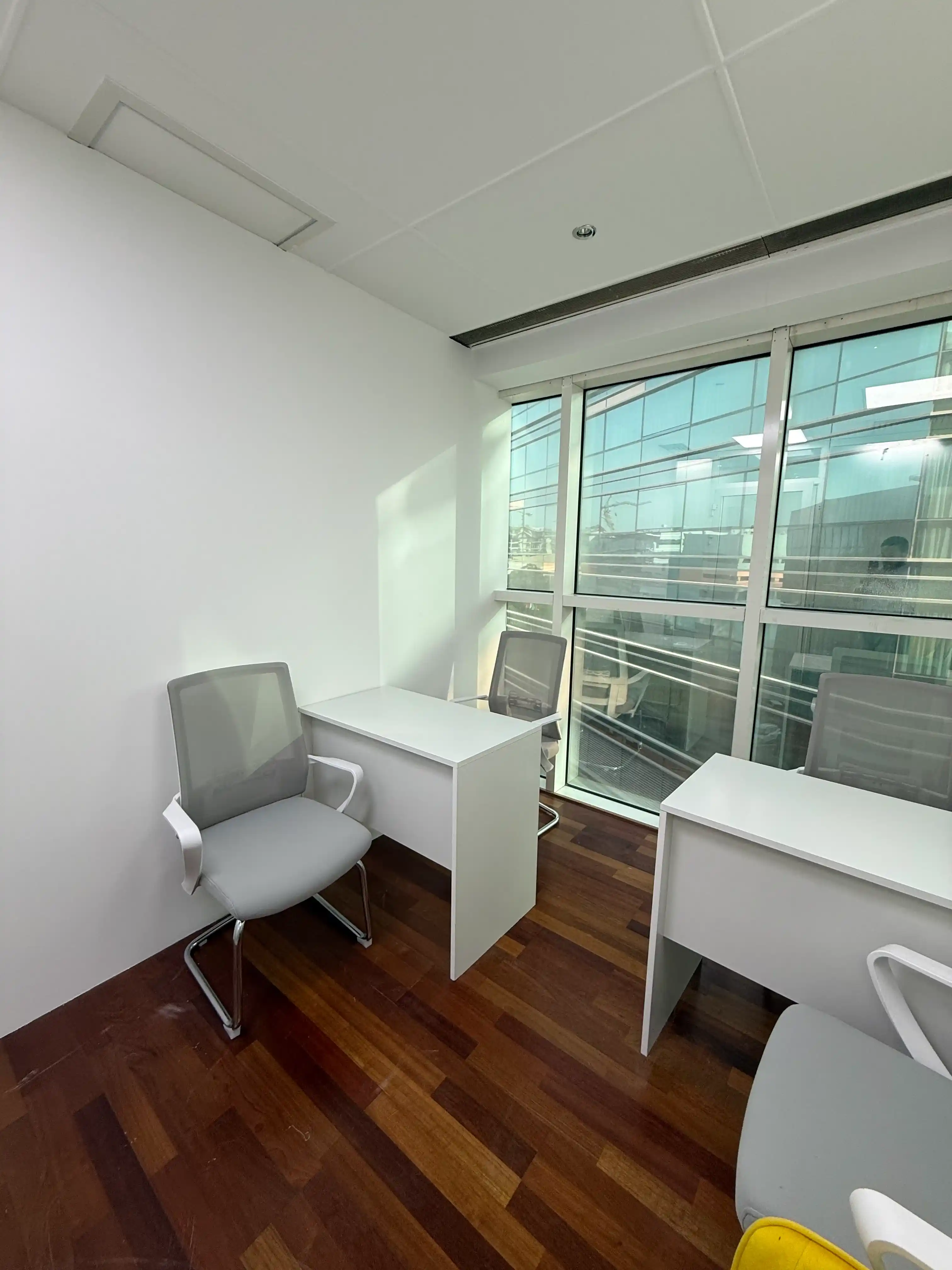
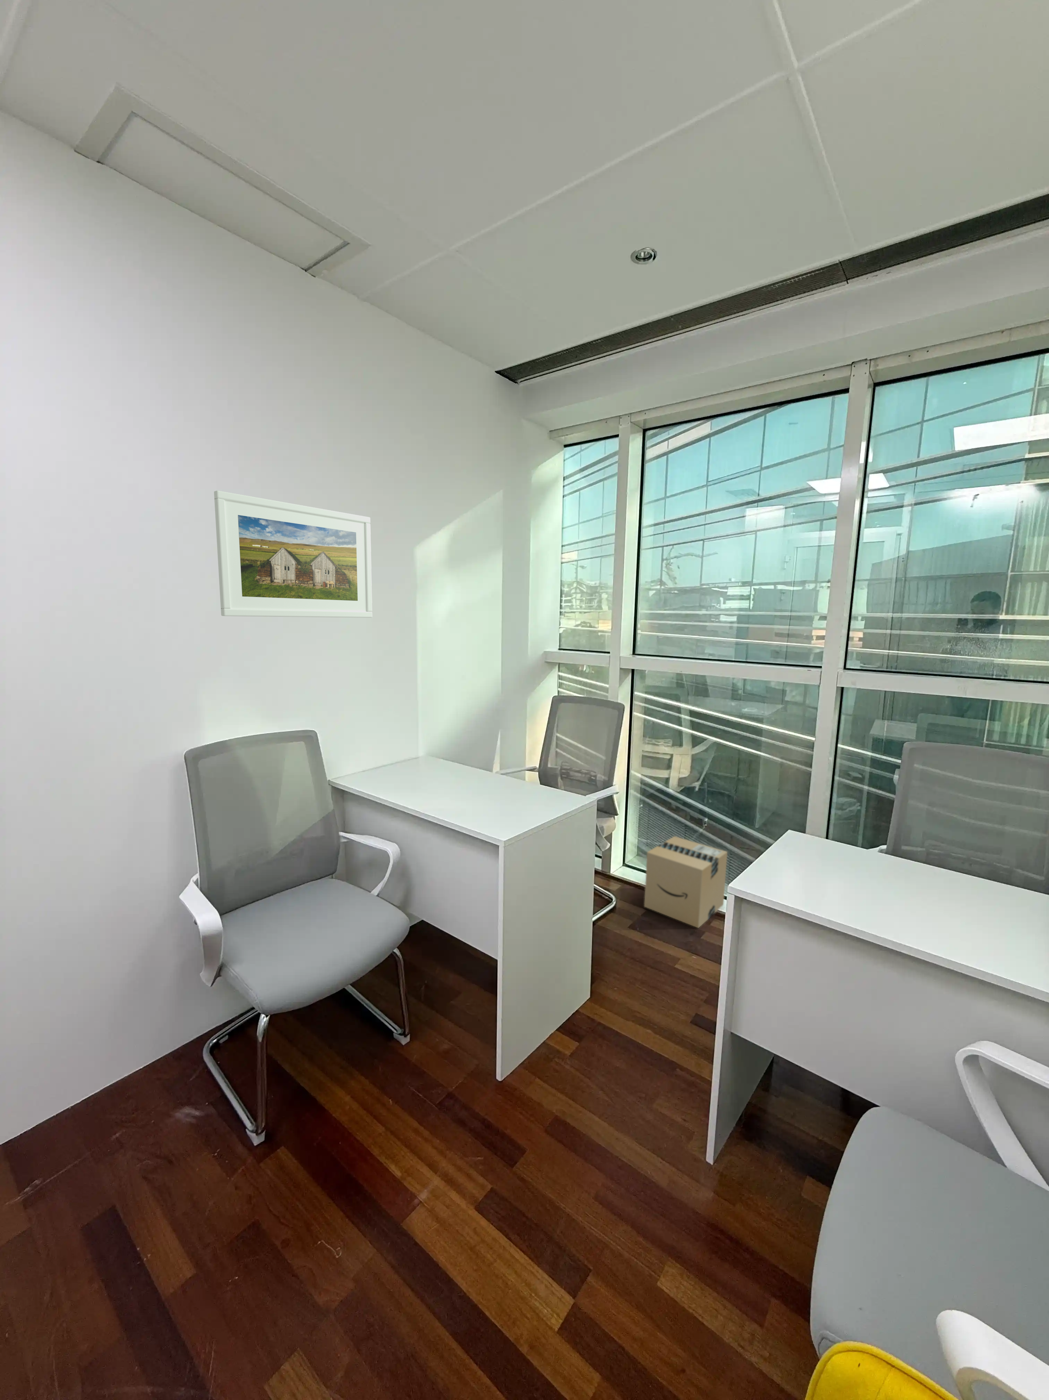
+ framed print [214,491,372,618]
+ cardboard box [644,836,727,928]
